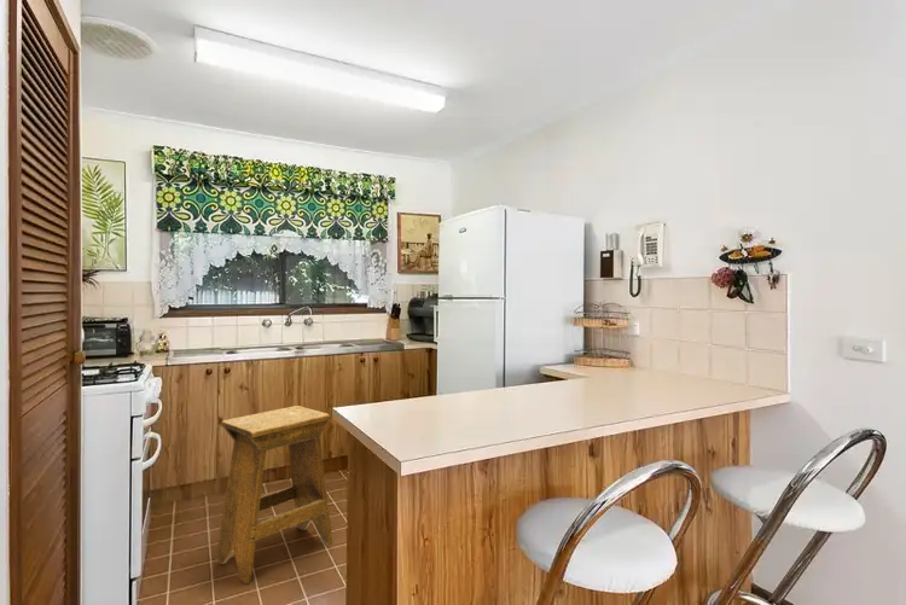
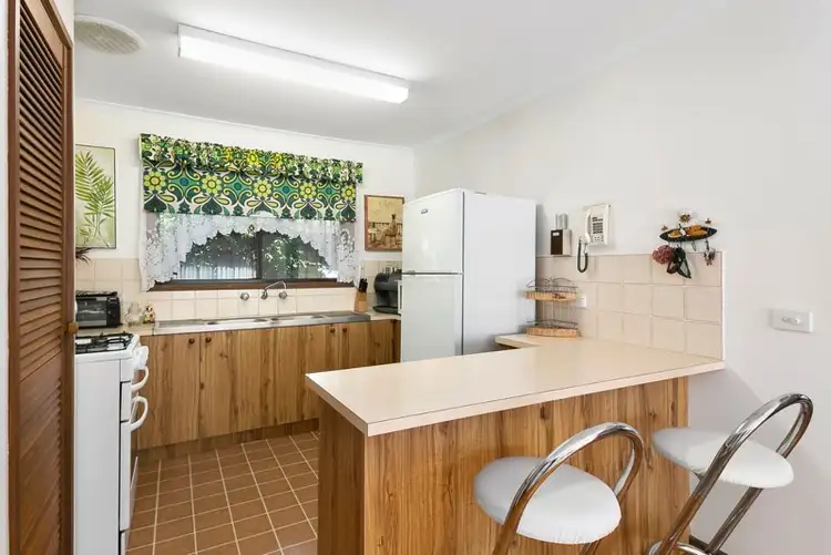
- stool [216,405,333,584]
